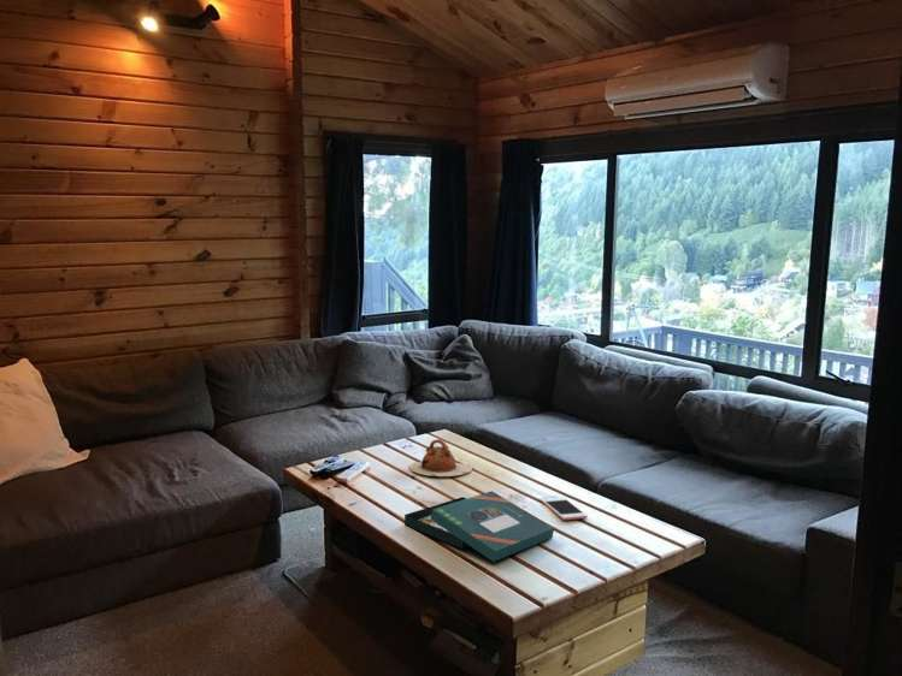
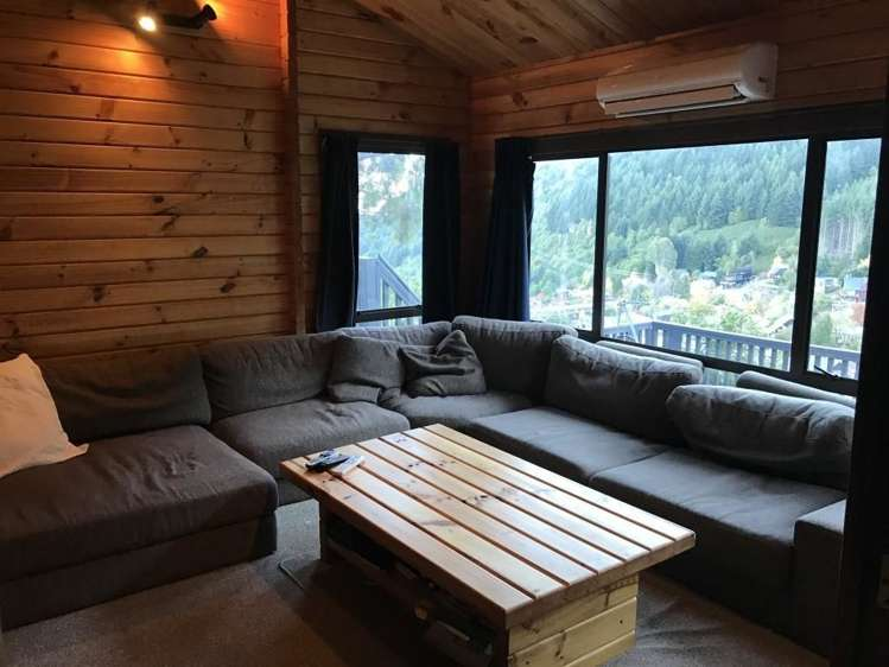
- teapot [408,438,474,478]
- cell phone [541,497,589,521]
- board game [403,490,555,563]
